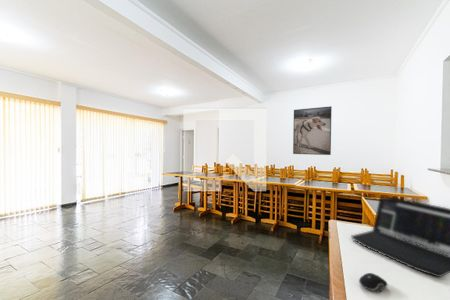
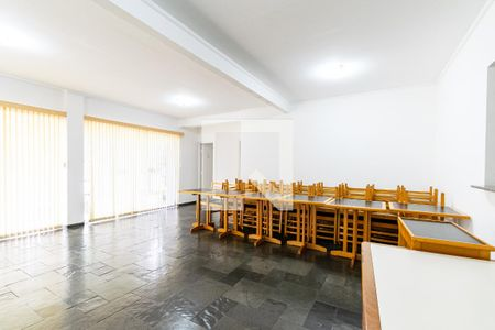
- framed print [292,105,333,156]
- laptop [350,196,450,278]
- computer mouse [358,272,388,293]
